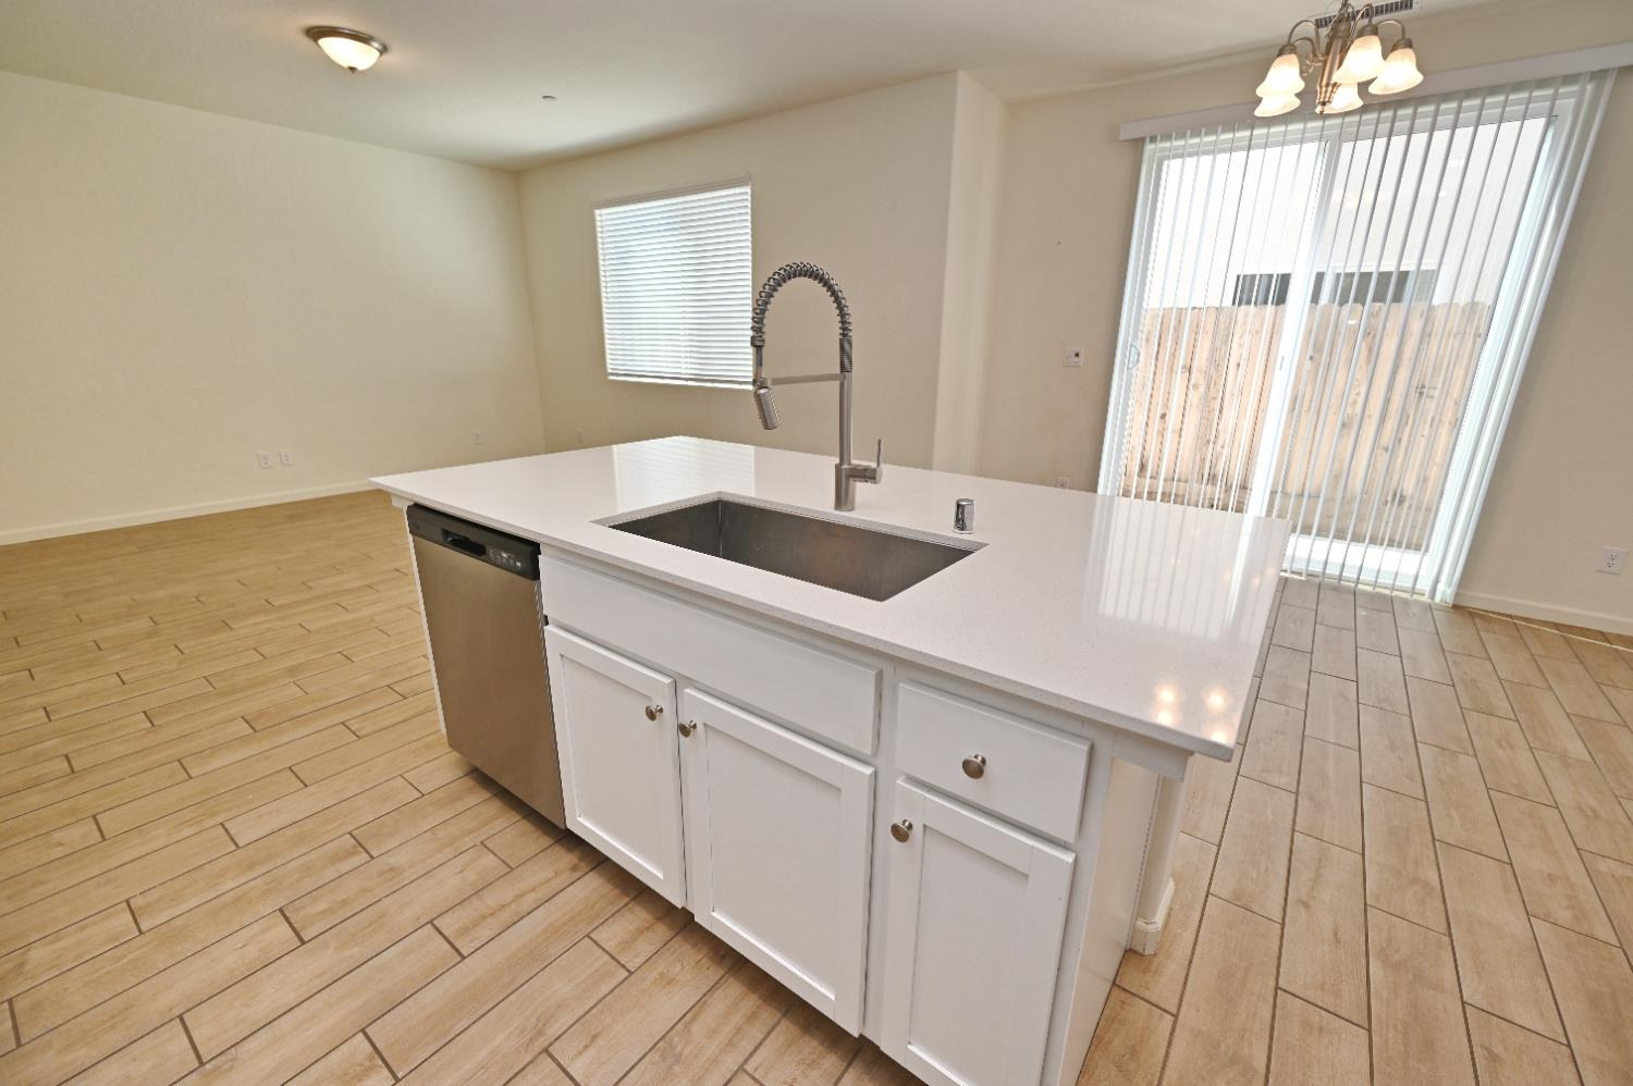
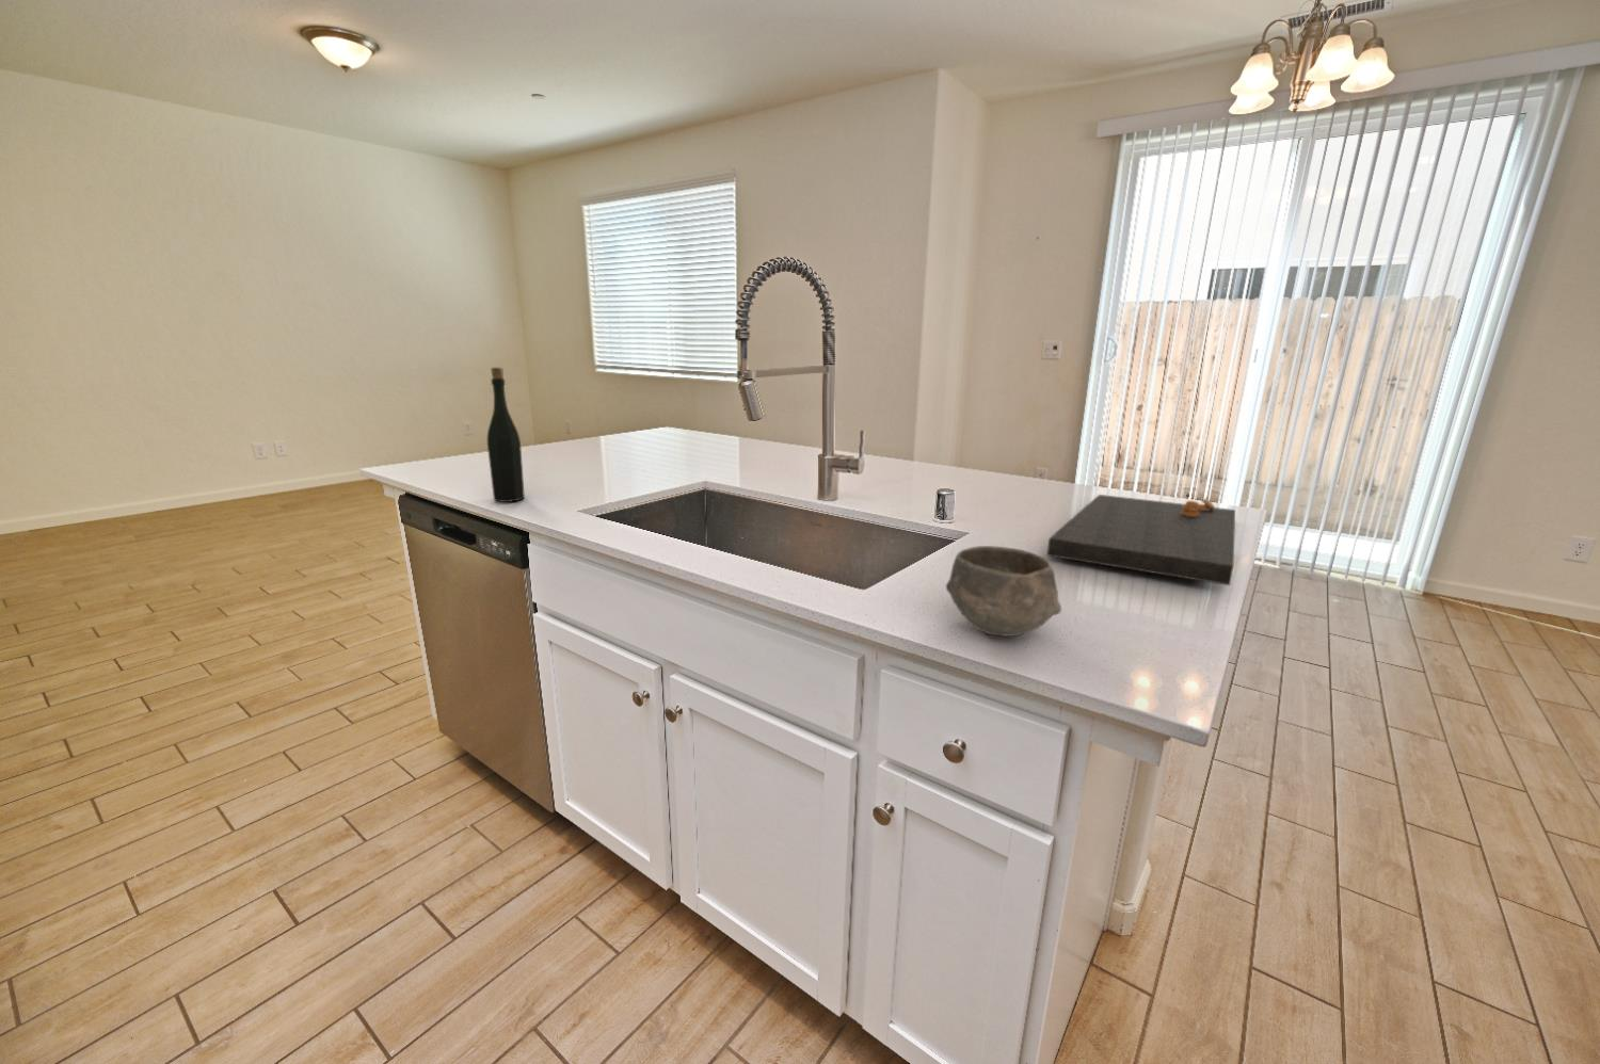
+ bowl [946,545,1062,638]
+ bottle [486,367,526,504]
+ cutting board [1046,494,1237,587]
